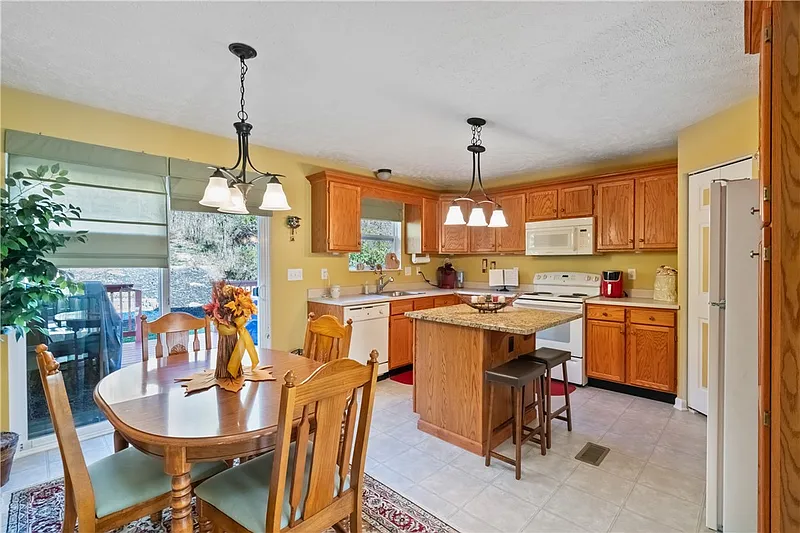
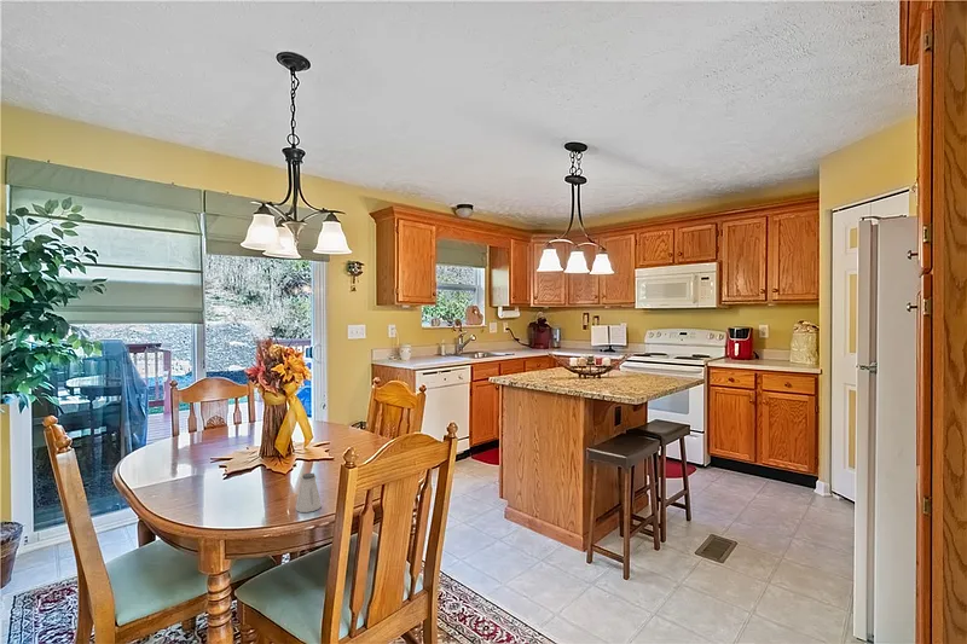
+ saltshaker [295,472,323,514]
